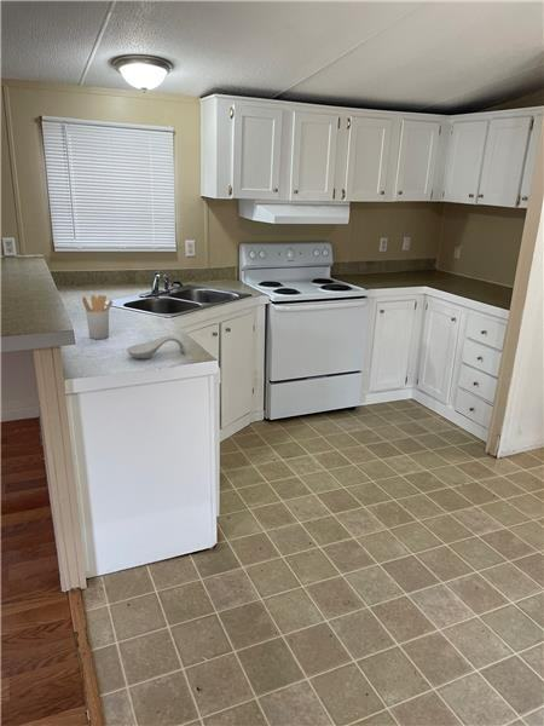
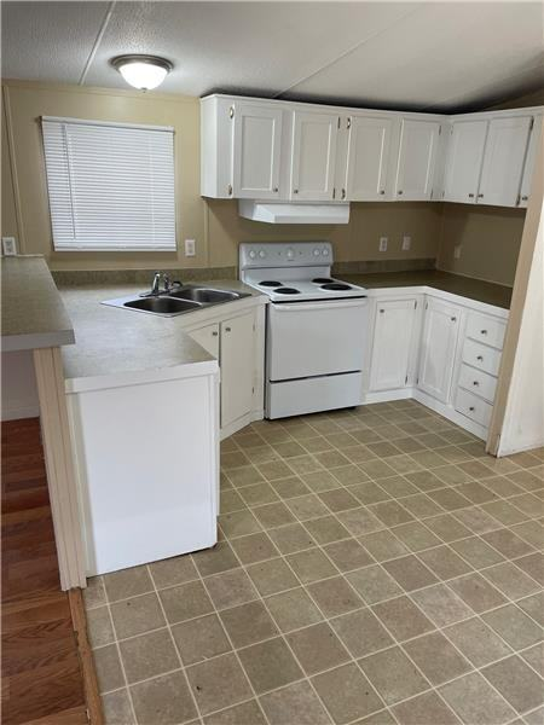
- utensil holder [81,294,114,340]
- spoon rest [126,335,187,361]
